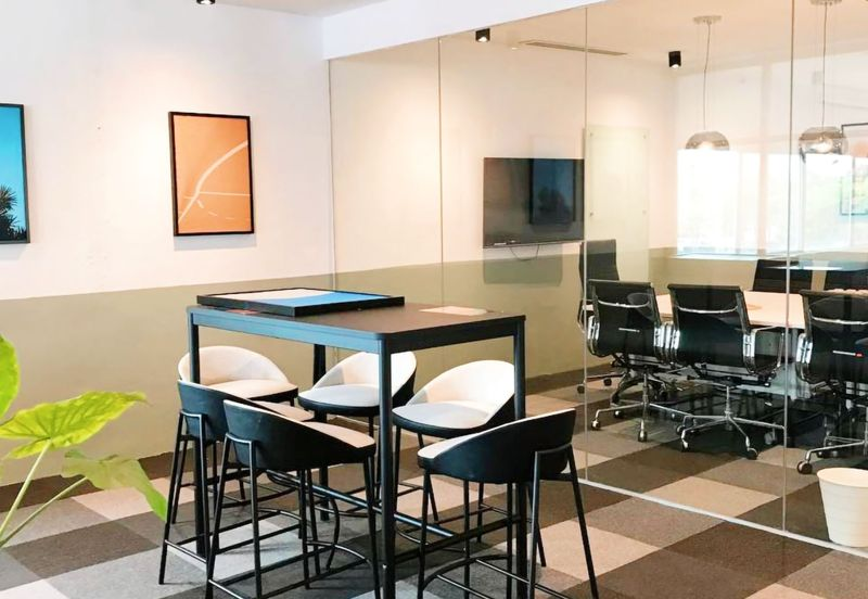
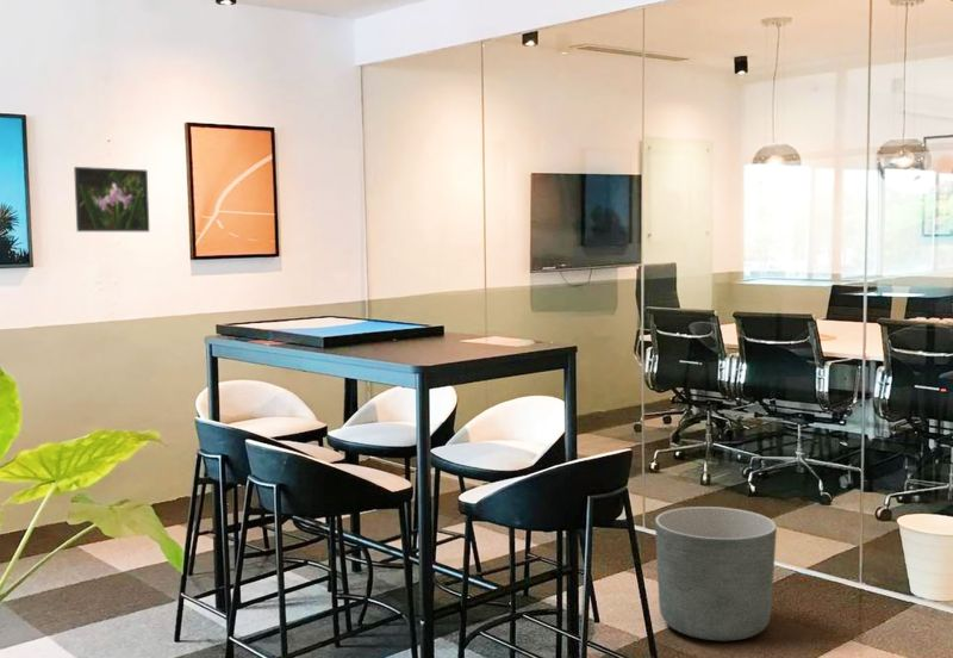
+ planter [654,505,778,643]
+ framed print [73,166,150,232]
